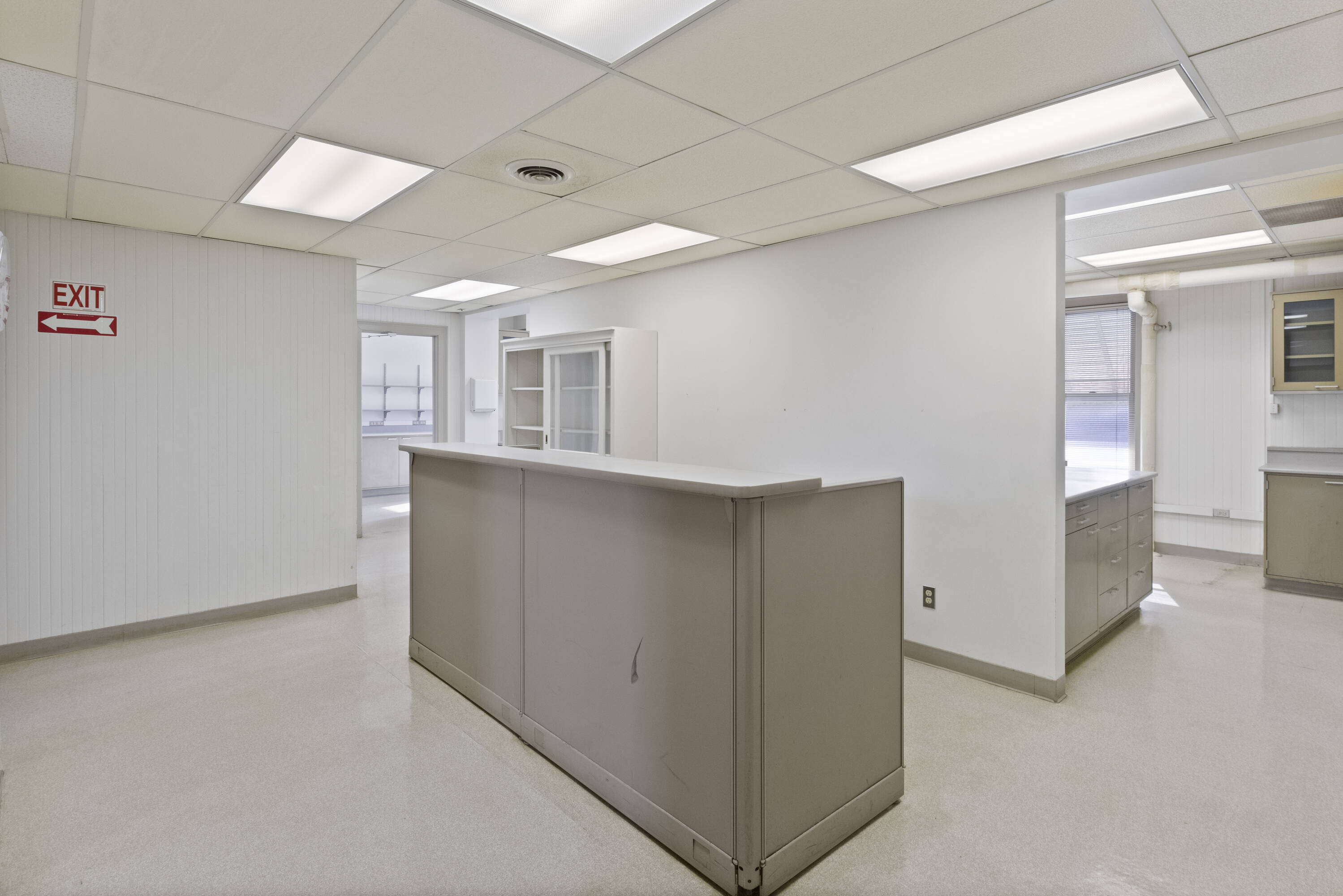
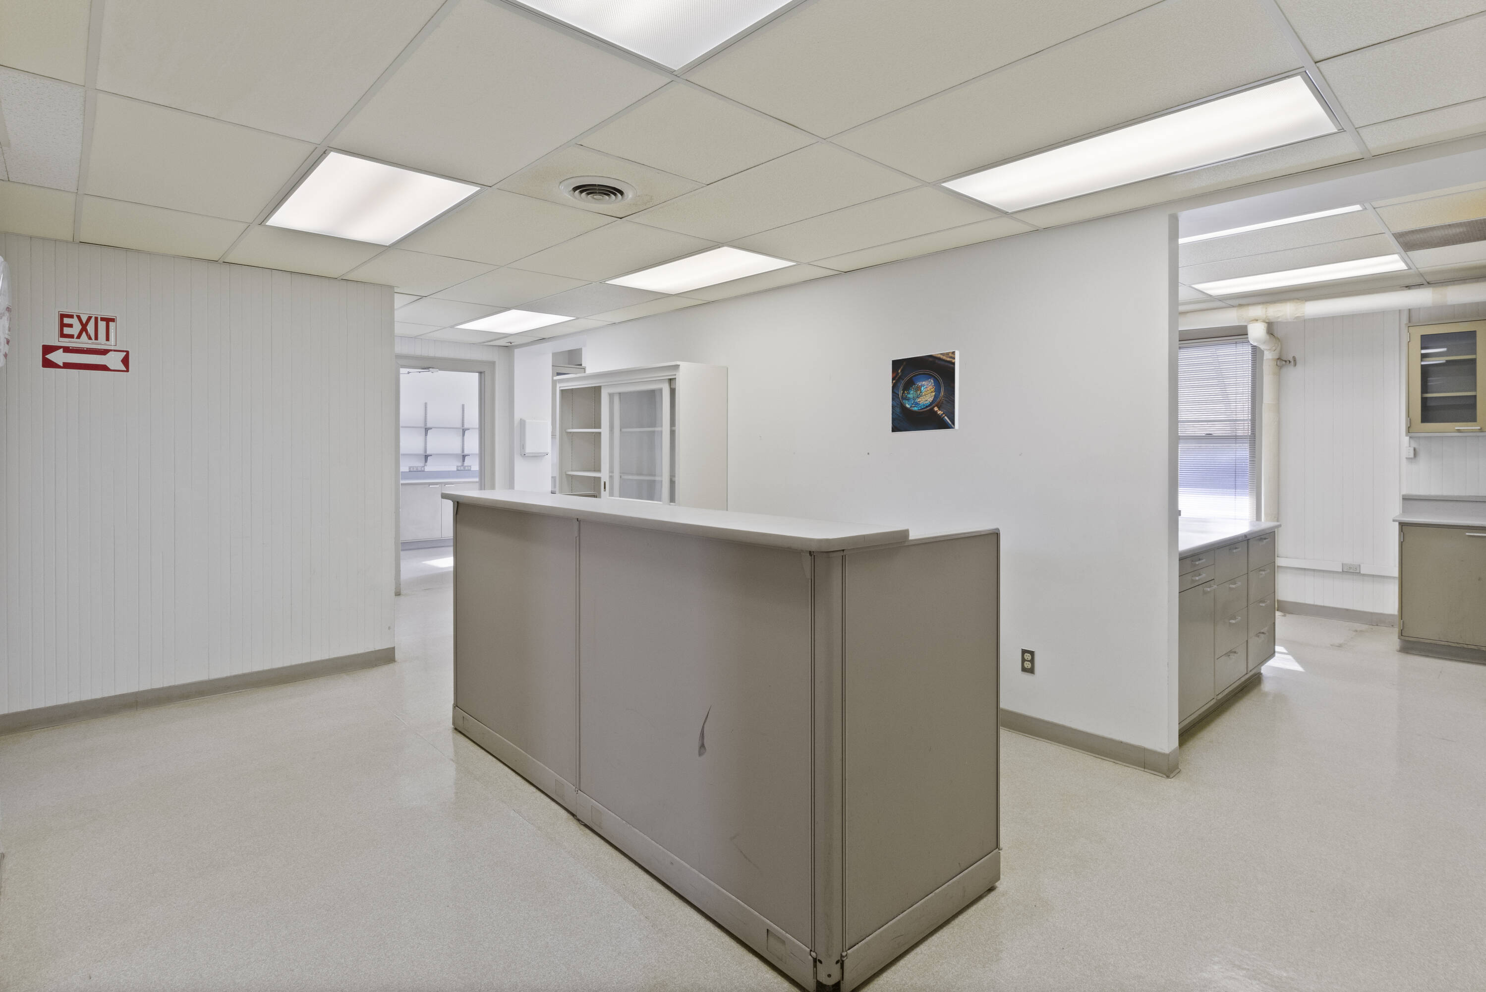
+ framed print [891,350,959,434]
